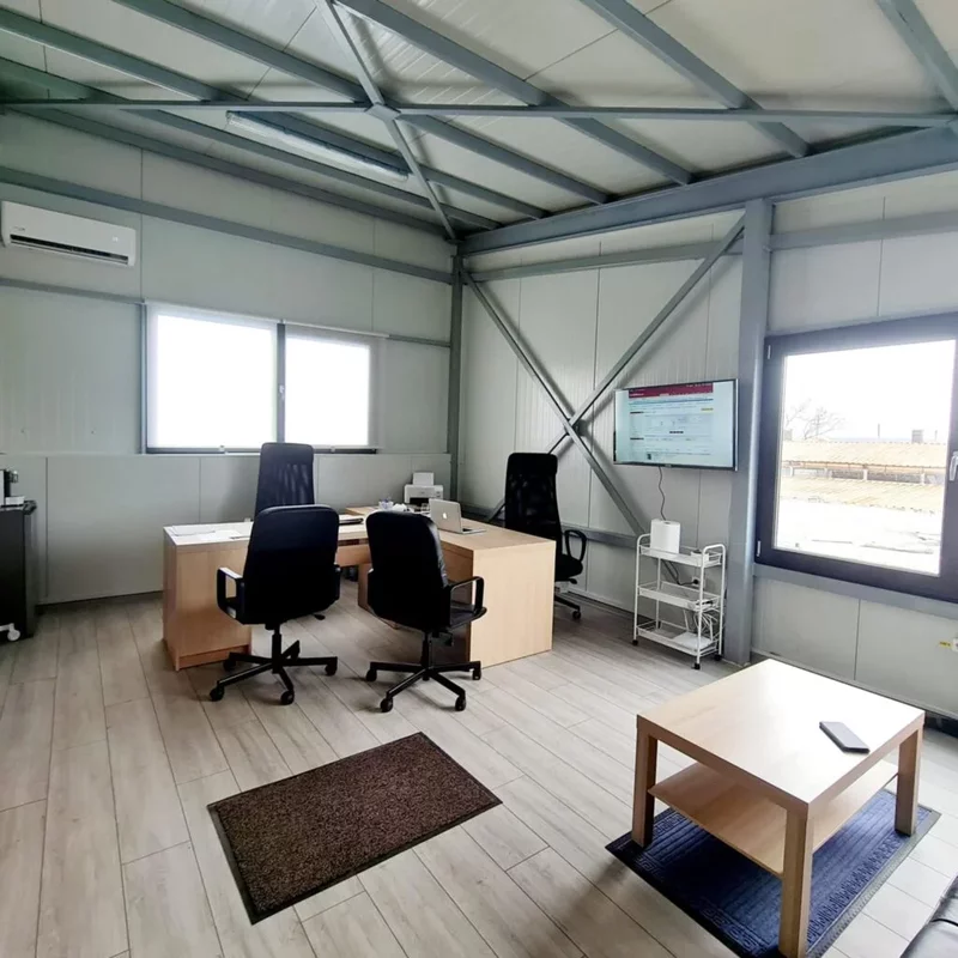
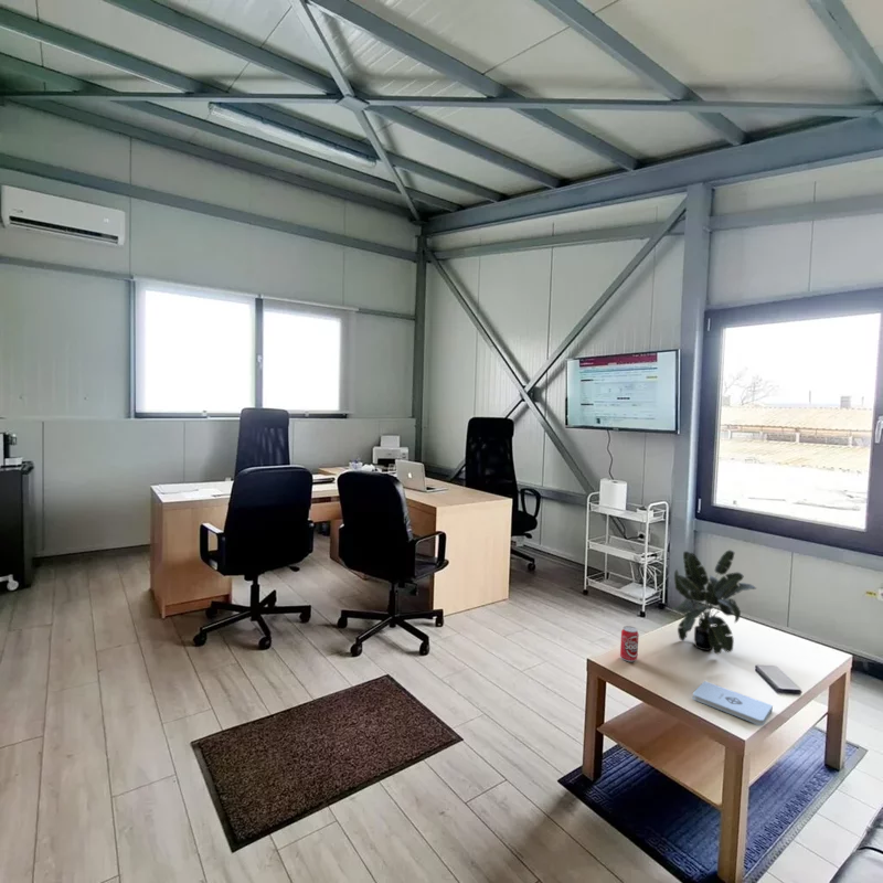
+ potted plant [670,549,757,655]
+ beverage can [619,625,640,663]
+ notepad [692,680,774,726]
